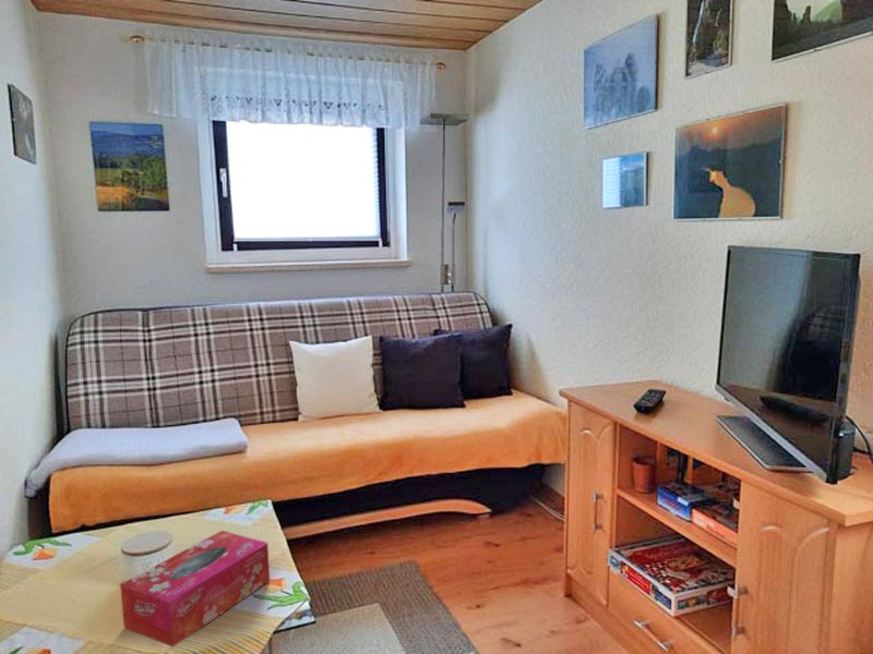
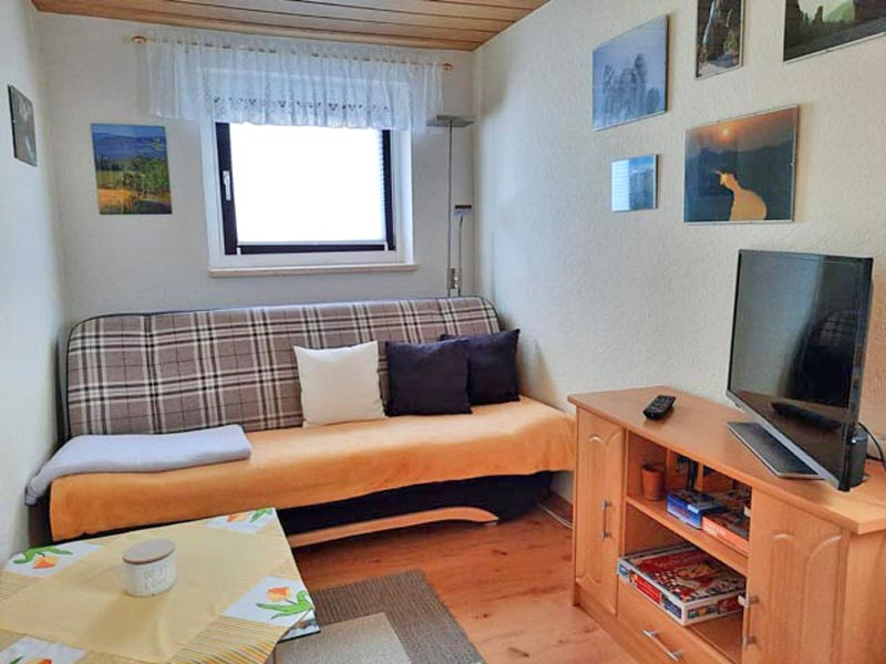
- tissue box [119,530,271,647]
